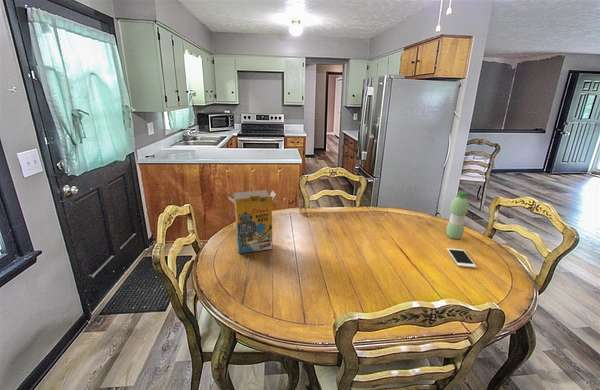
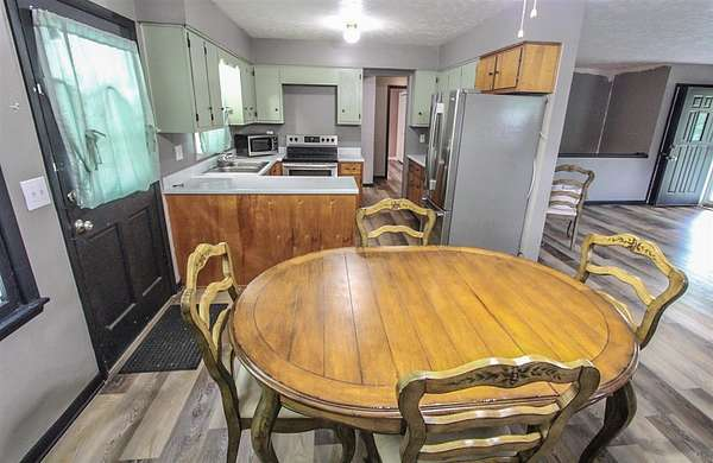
- cell phone [446,247,478,269]
- water bottle [446,190,470,240]
- cereal box [227,189,277,254]
